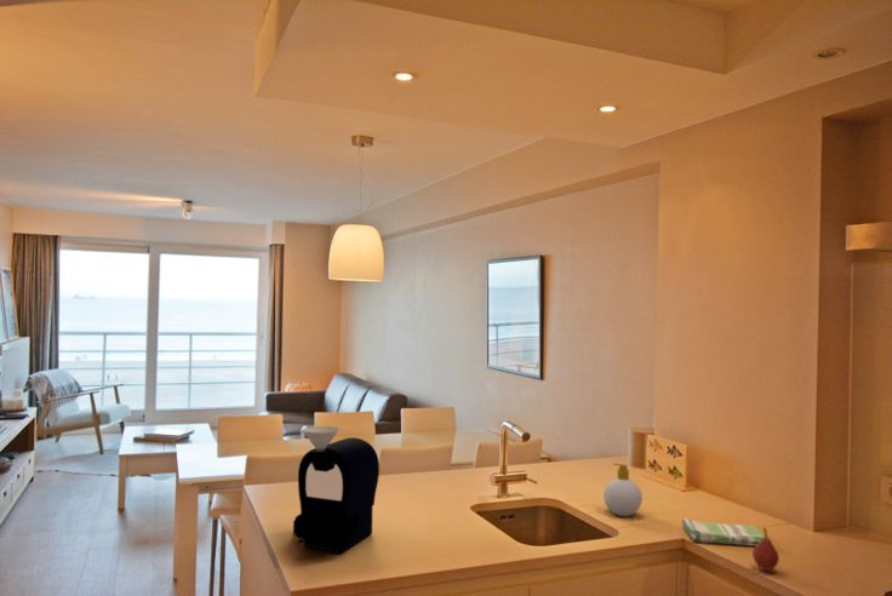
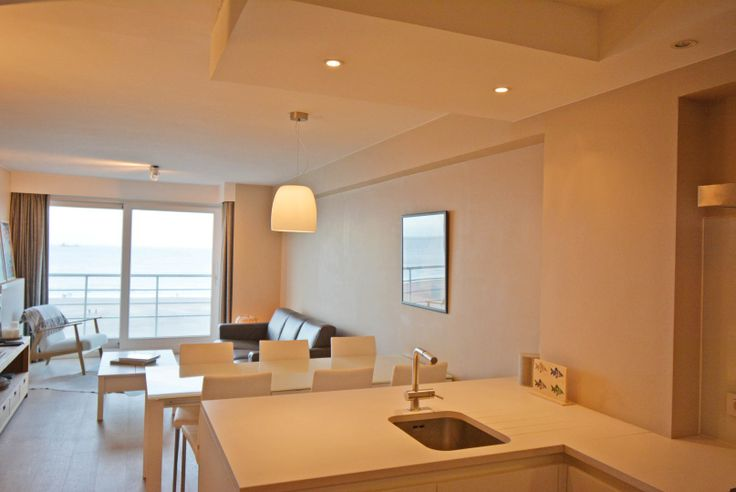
- fruit [751,526,780,572]
- dish towel [681,517,771,546]
- coffee roaster [292,425,381,554]
- soap bottle [602,462,644,517]
